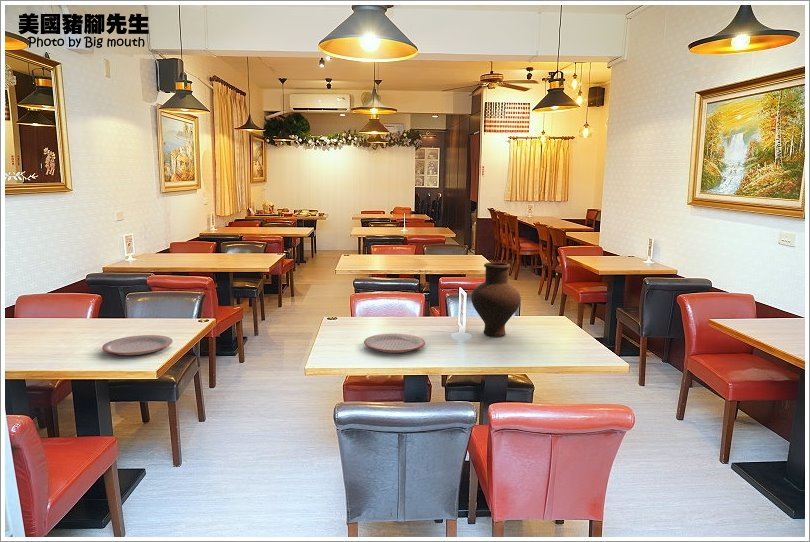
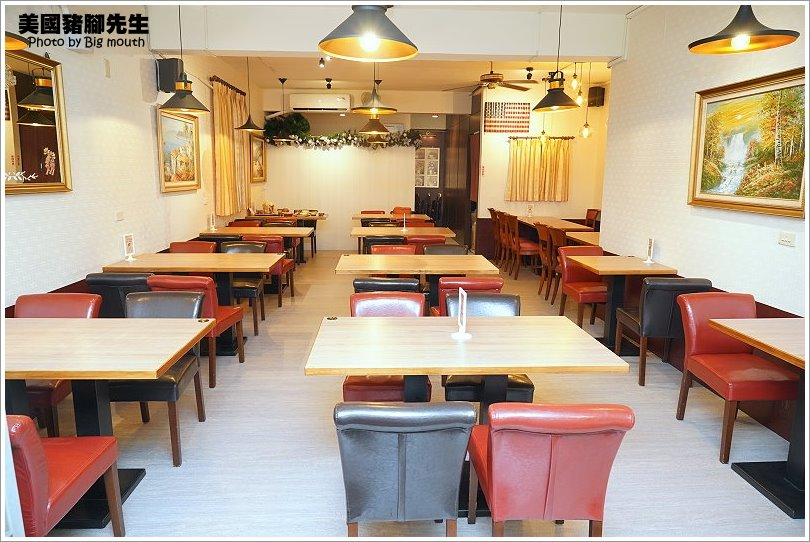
- vase [470,261,522,337]
- plate [101,334,174,356]
- plate [363,333,426,354]
